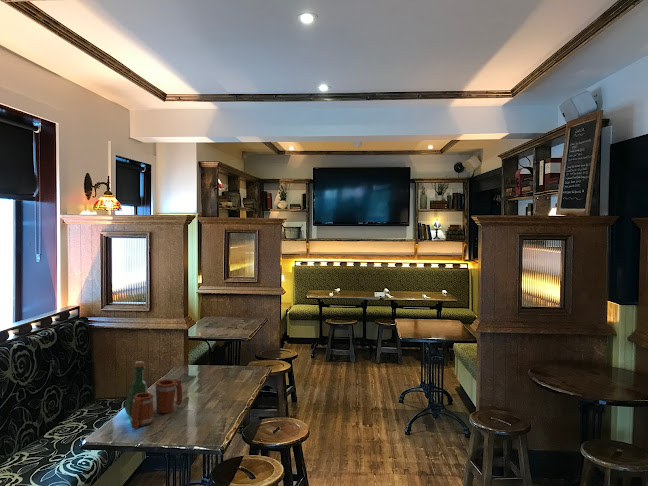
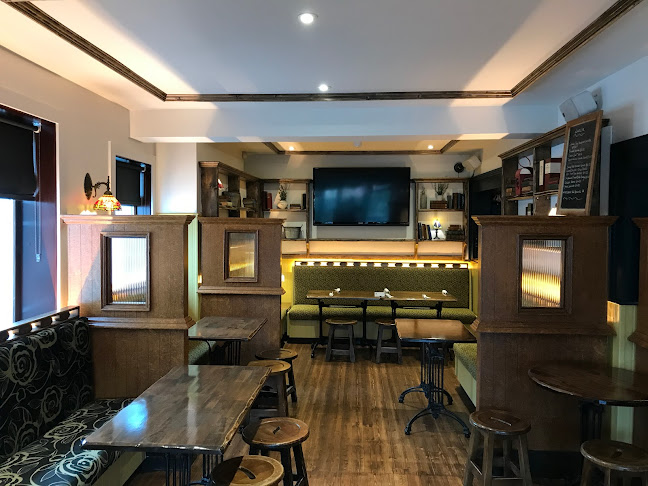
- tavern set [124,360,183,430]
